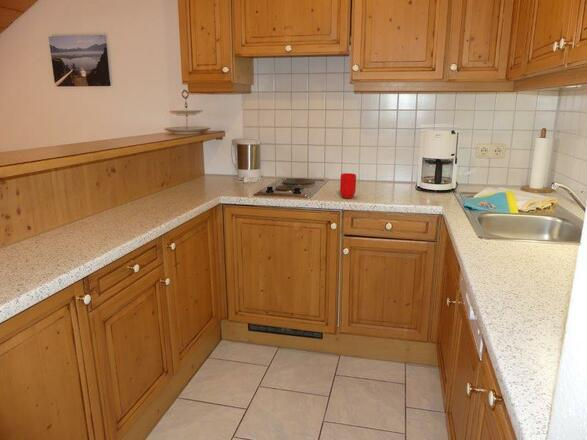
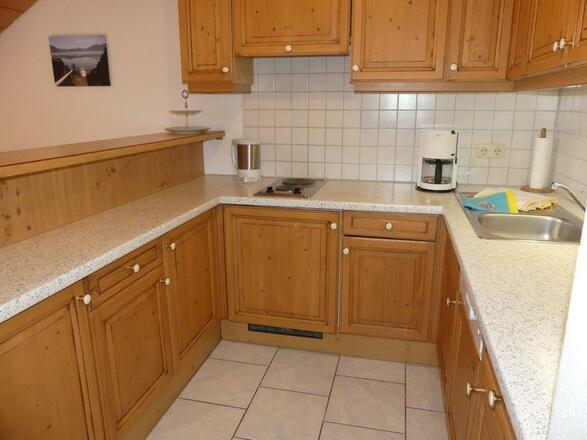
- mug [339,172,357,199]
